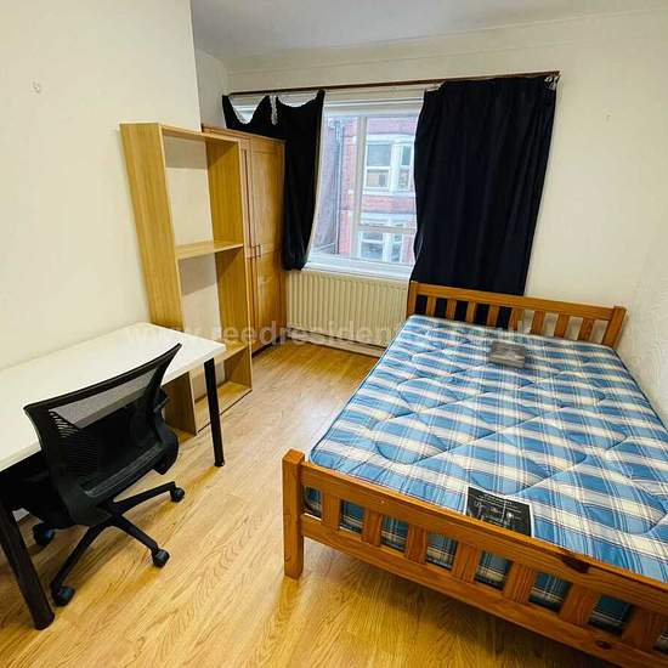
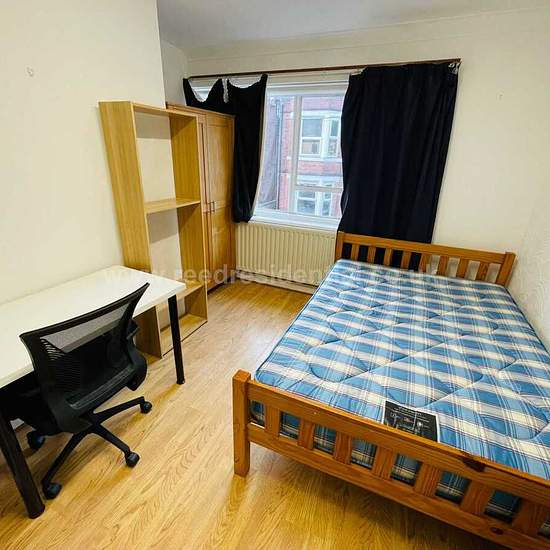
- book [487,339,527,370]
